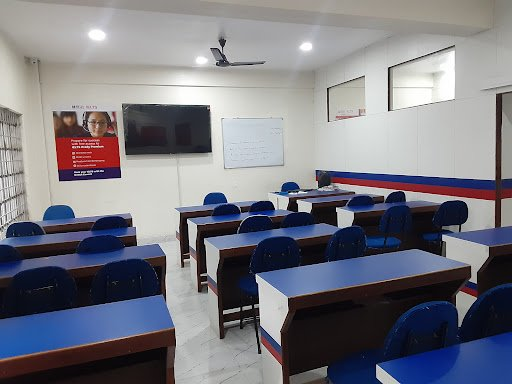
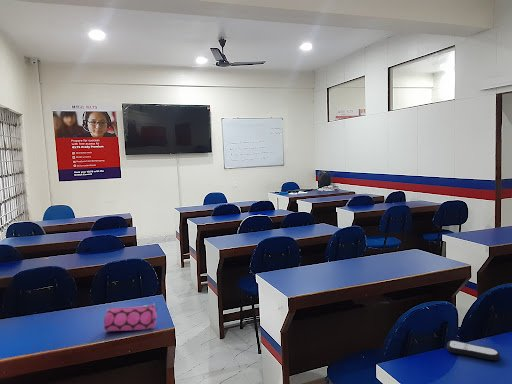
+ remote control [446,340,501,361]
+ pencil case [103,302,158,332]
